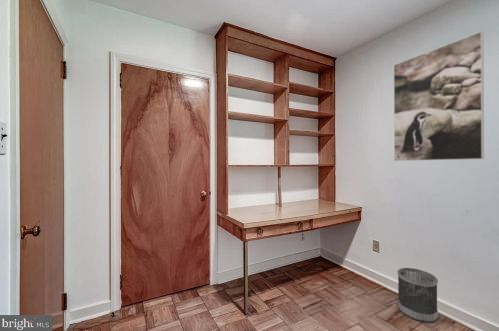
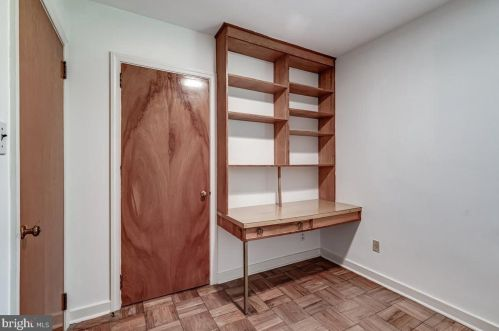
- wastebasket [397,267,439,323]
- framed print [393,30,485,162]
